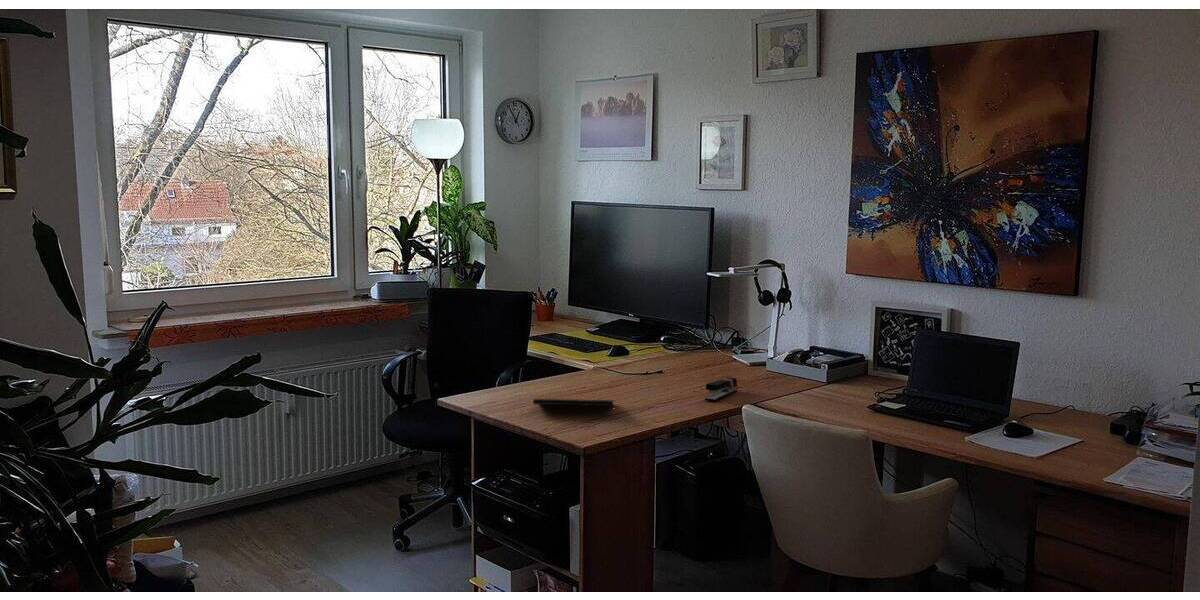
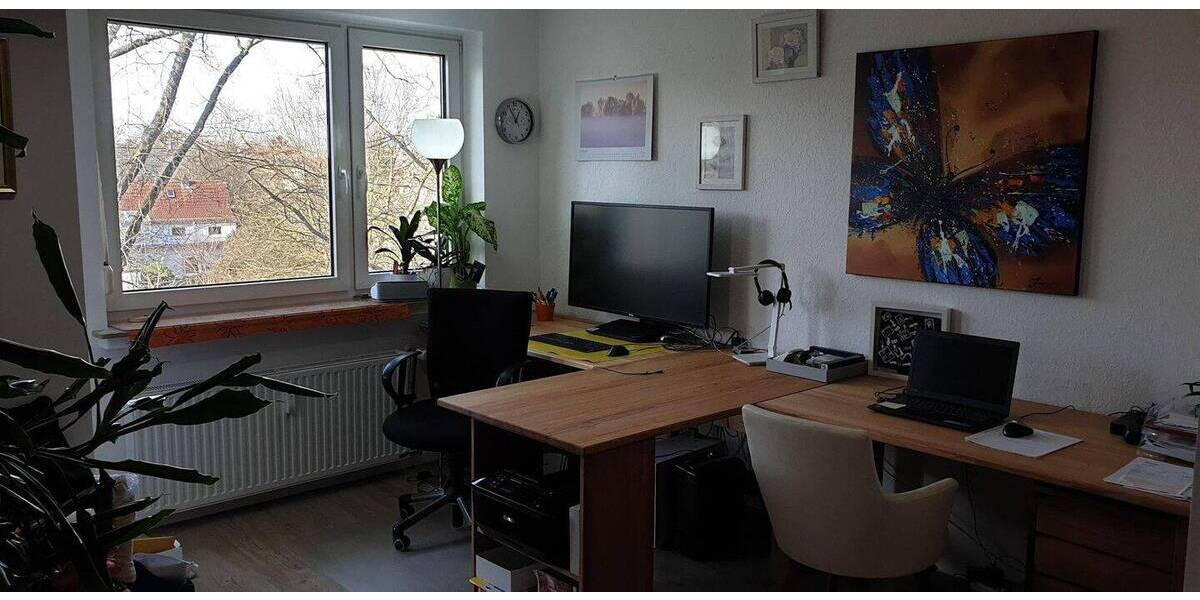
- stapler [704,376,738,402]
- notepad [532,398,616,416]
